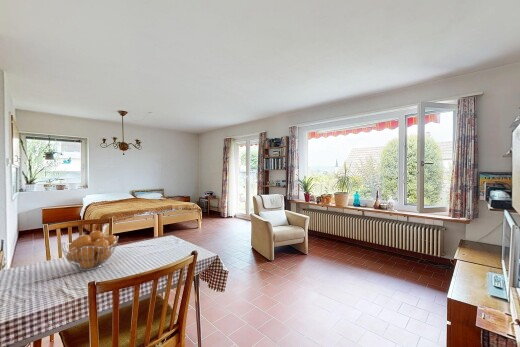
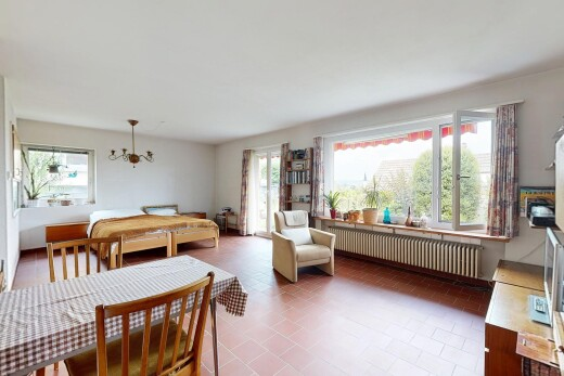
- fruit basket [60,230,119,272]
